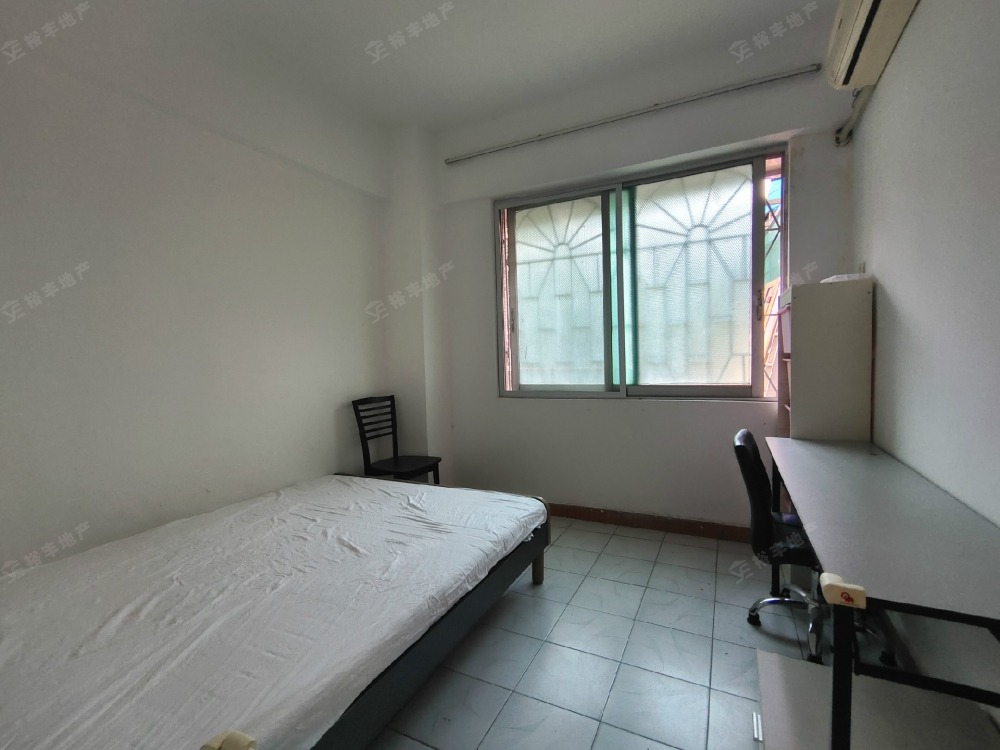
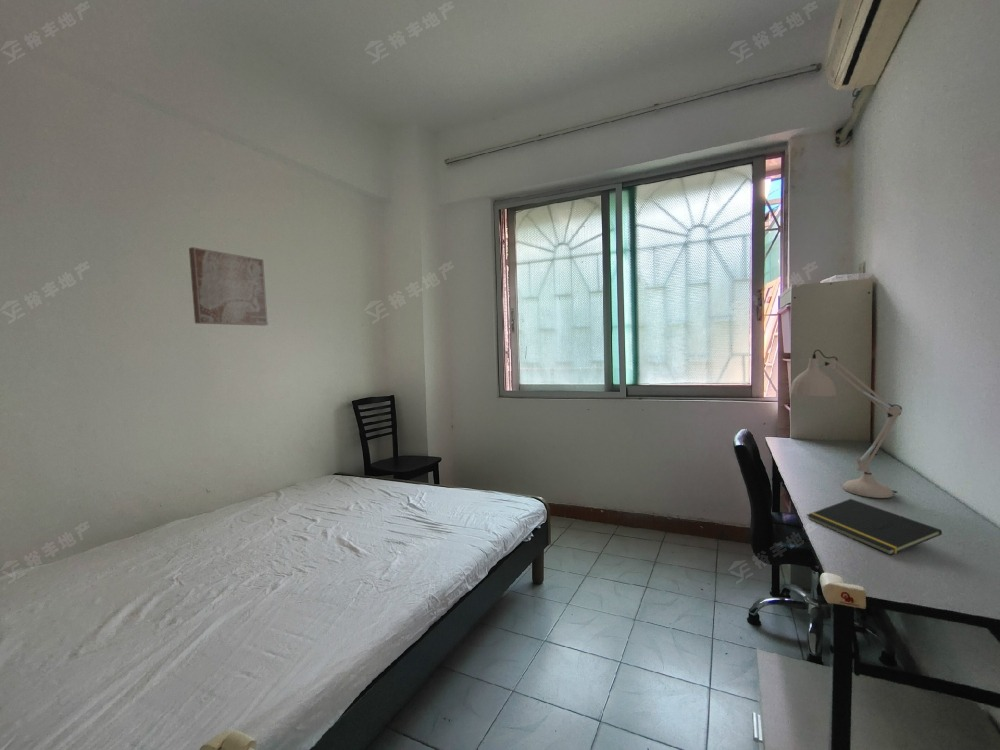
+ wall art [188,246,269,326]
+ desk lamp [789,349,903,499]
+ notepad [806,498,943,556]
